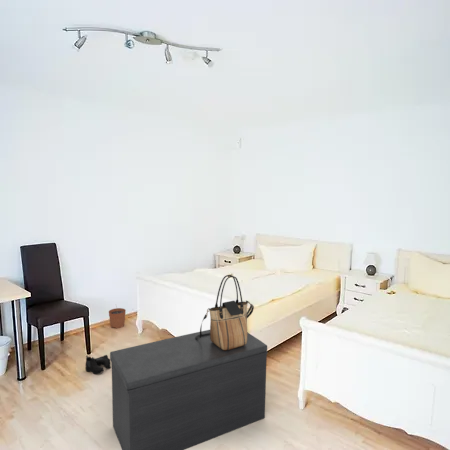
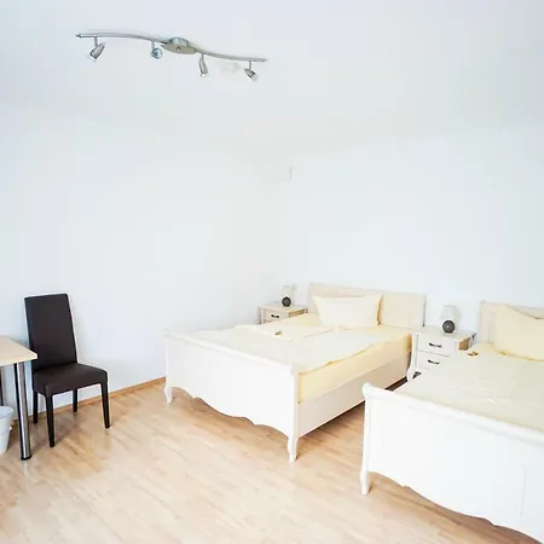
- bench [109,329,269,450]
- boots [84,354,111,375]
- tote bag [195,274,255,350]
- plant pot [108,305,127,329]
